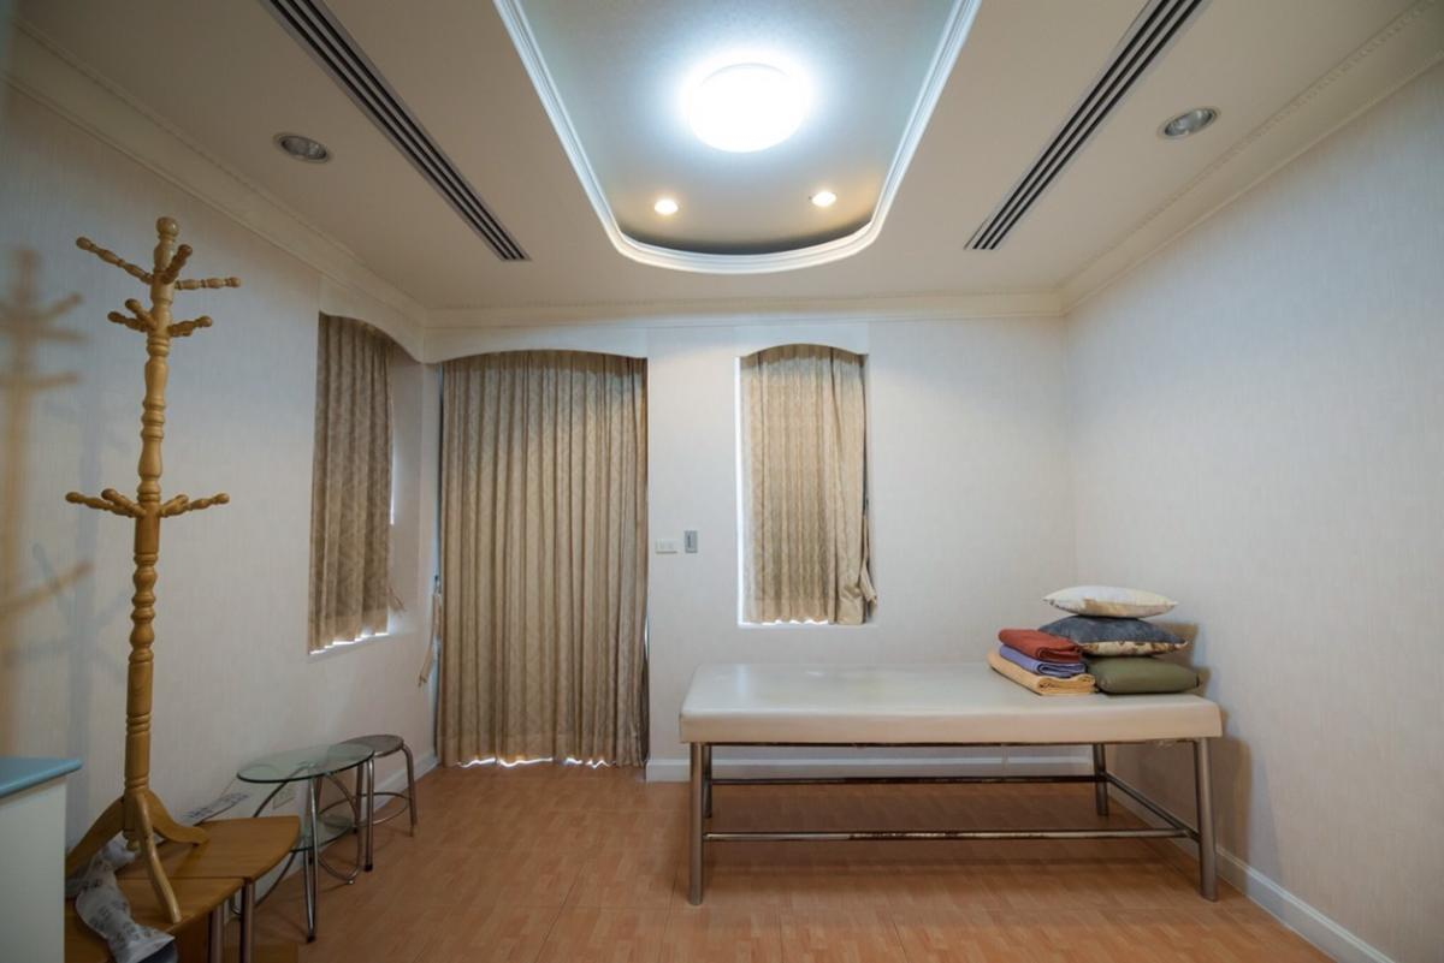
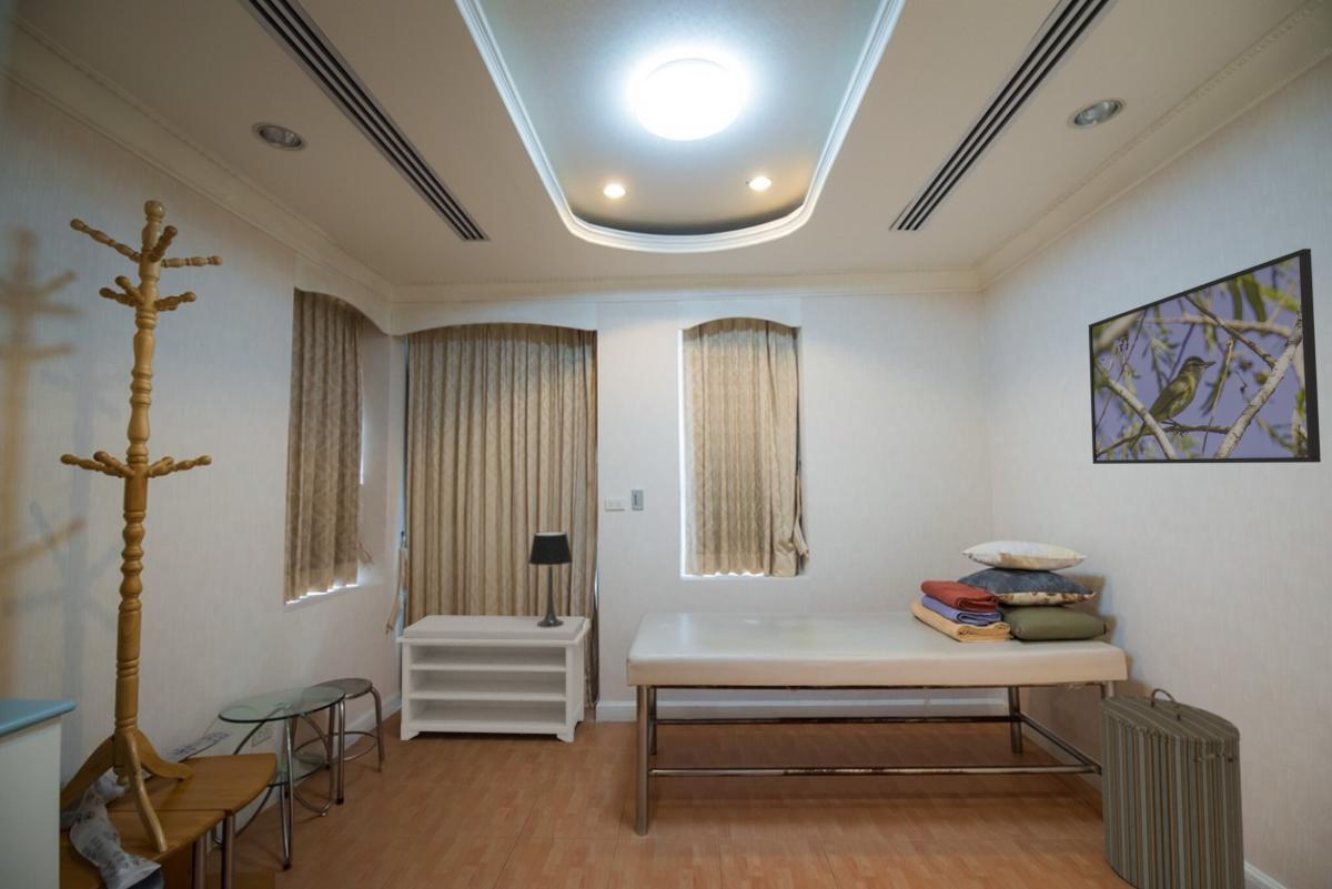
+ table lamp [527,531,574,627]
+ bench [394,614,592,744]
+ laundry hamper [1098,687,1247,889]
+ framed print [1088,247,1322,465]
